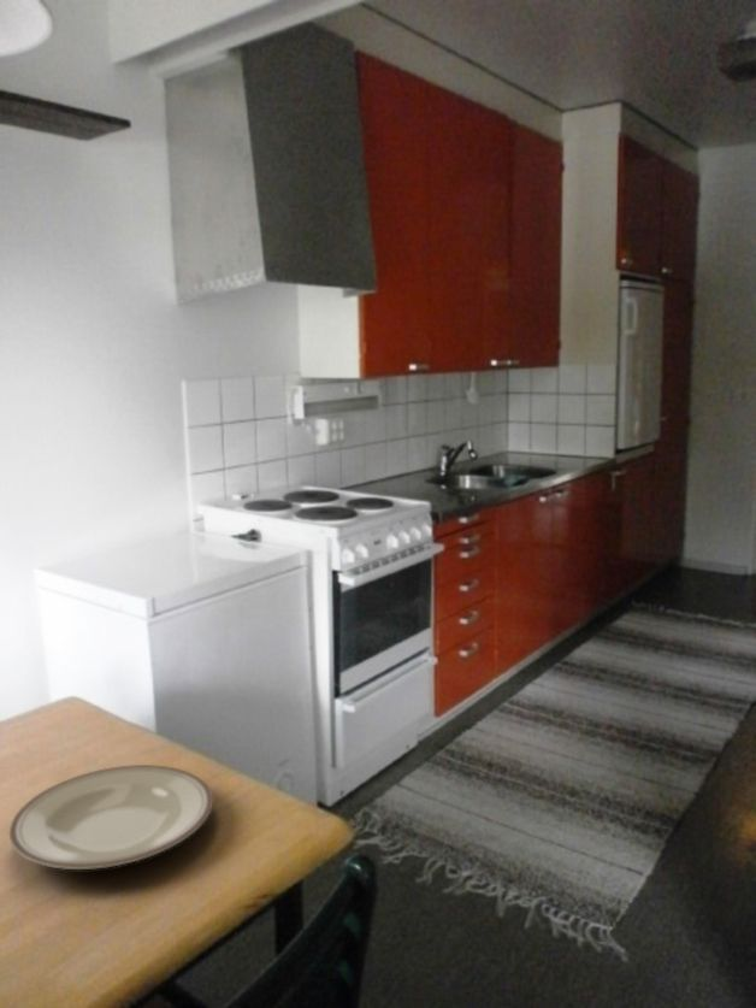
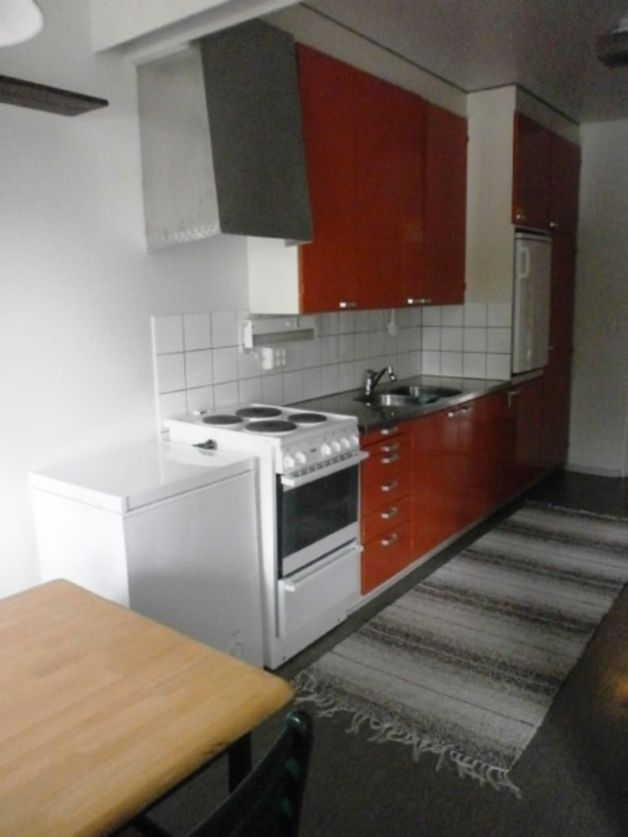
- plate [8,764,214,871]
